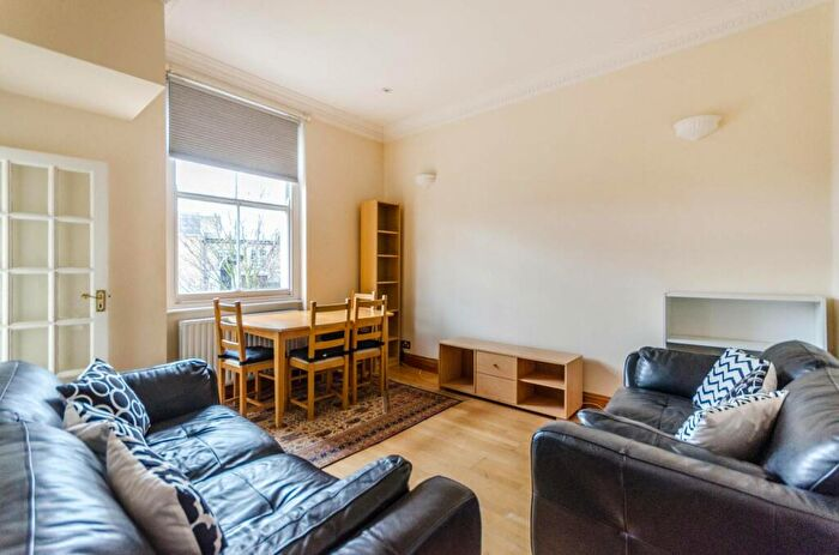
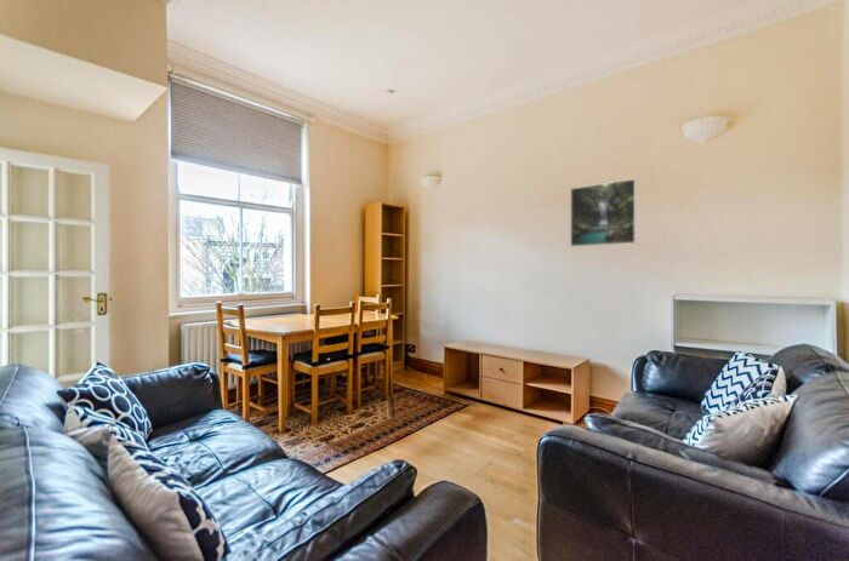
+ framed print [569,178,637,248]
